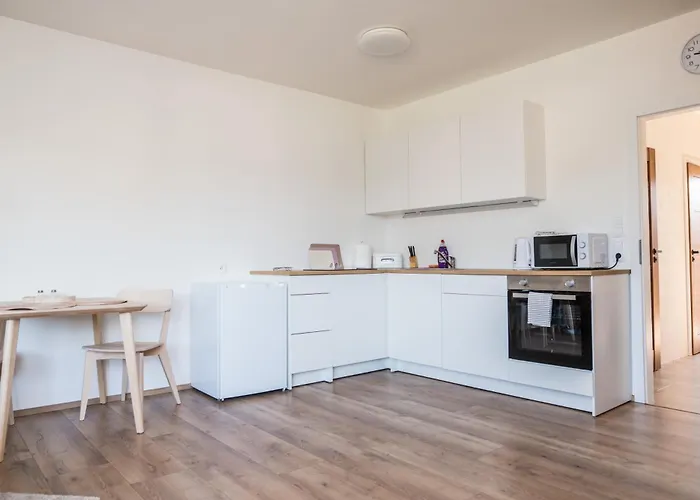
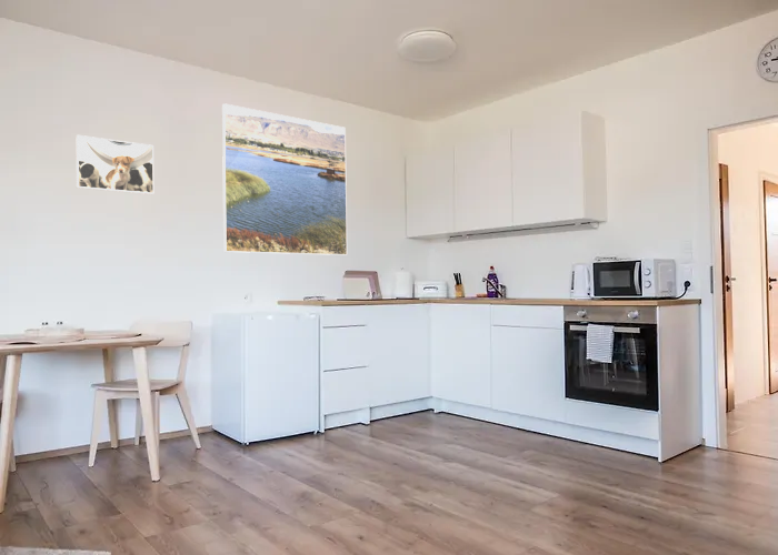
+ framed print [76,134,154,195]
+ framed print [221,102,348,256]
